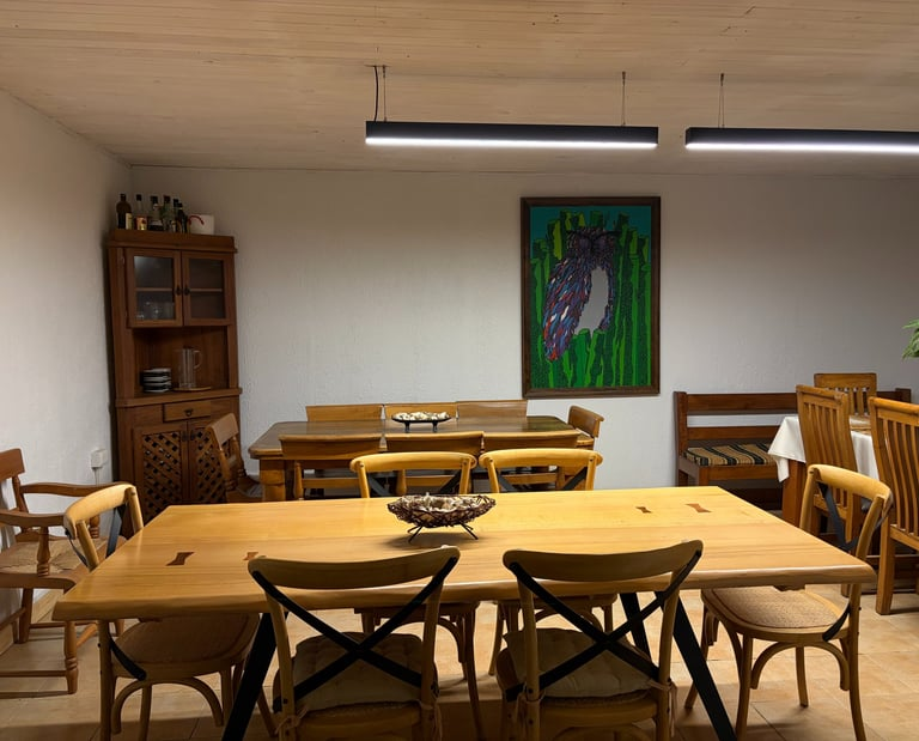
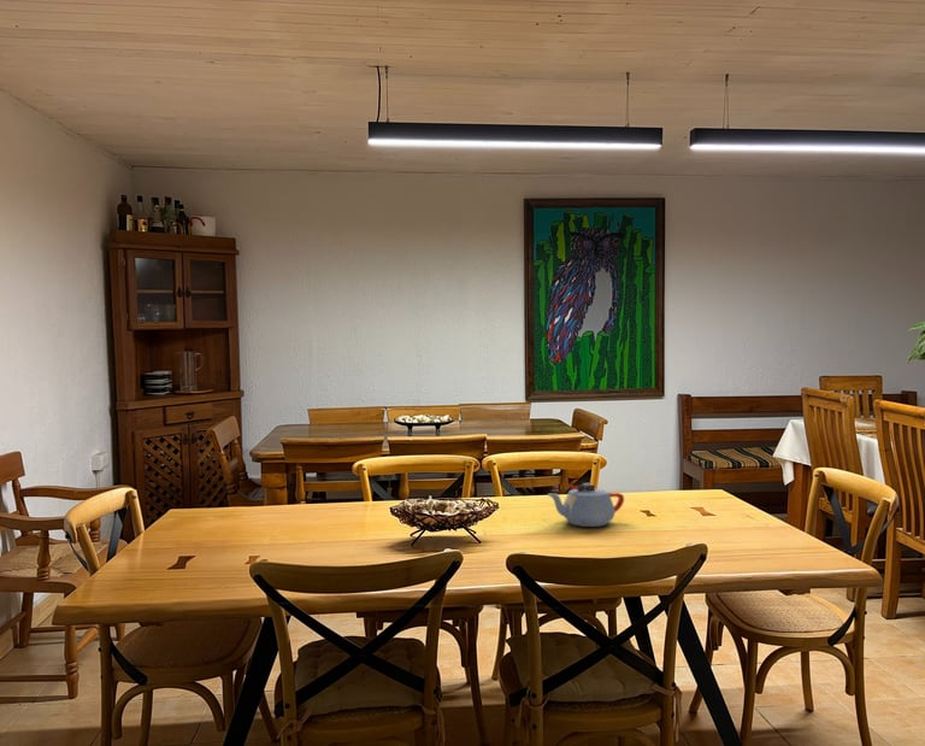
+ teapot [547,482,625,528]
